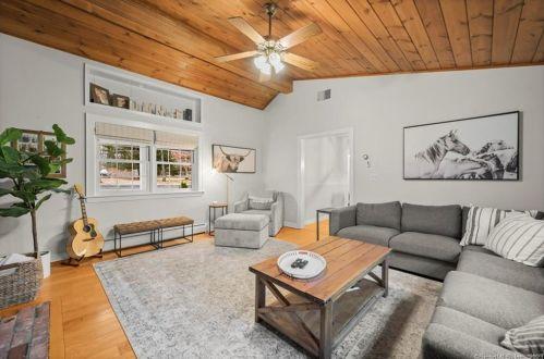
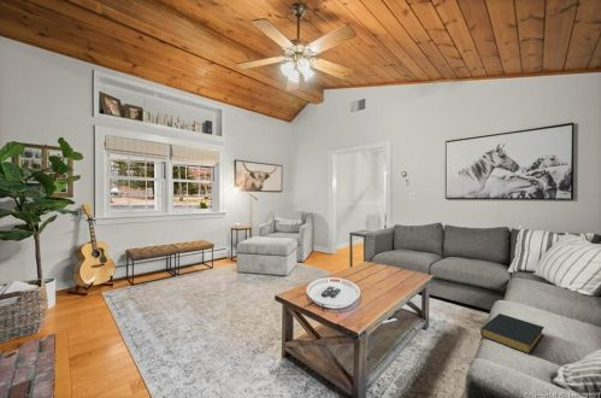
+ hardback book [479,312,546,356]
